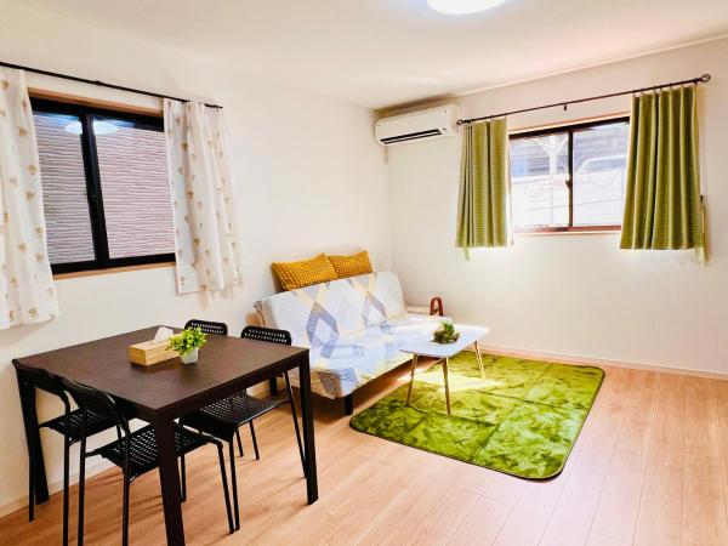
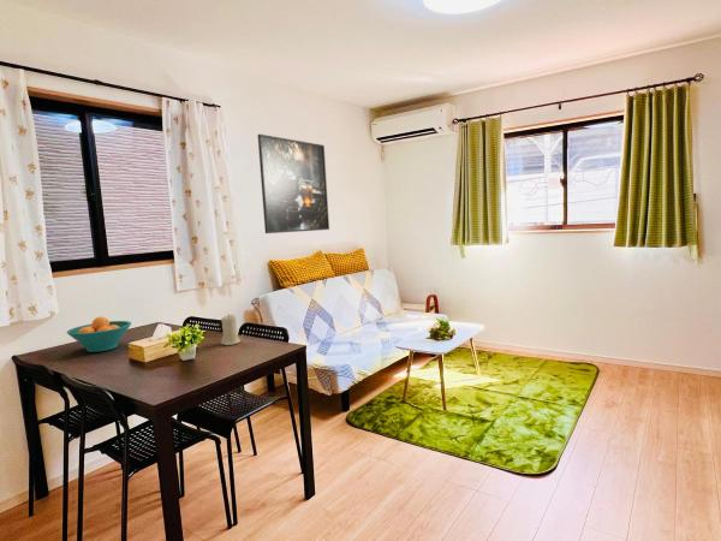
+ fruit bowl [66,315,132,353]
+ candle [220,313,242,346]
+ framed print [257,133,330,234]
